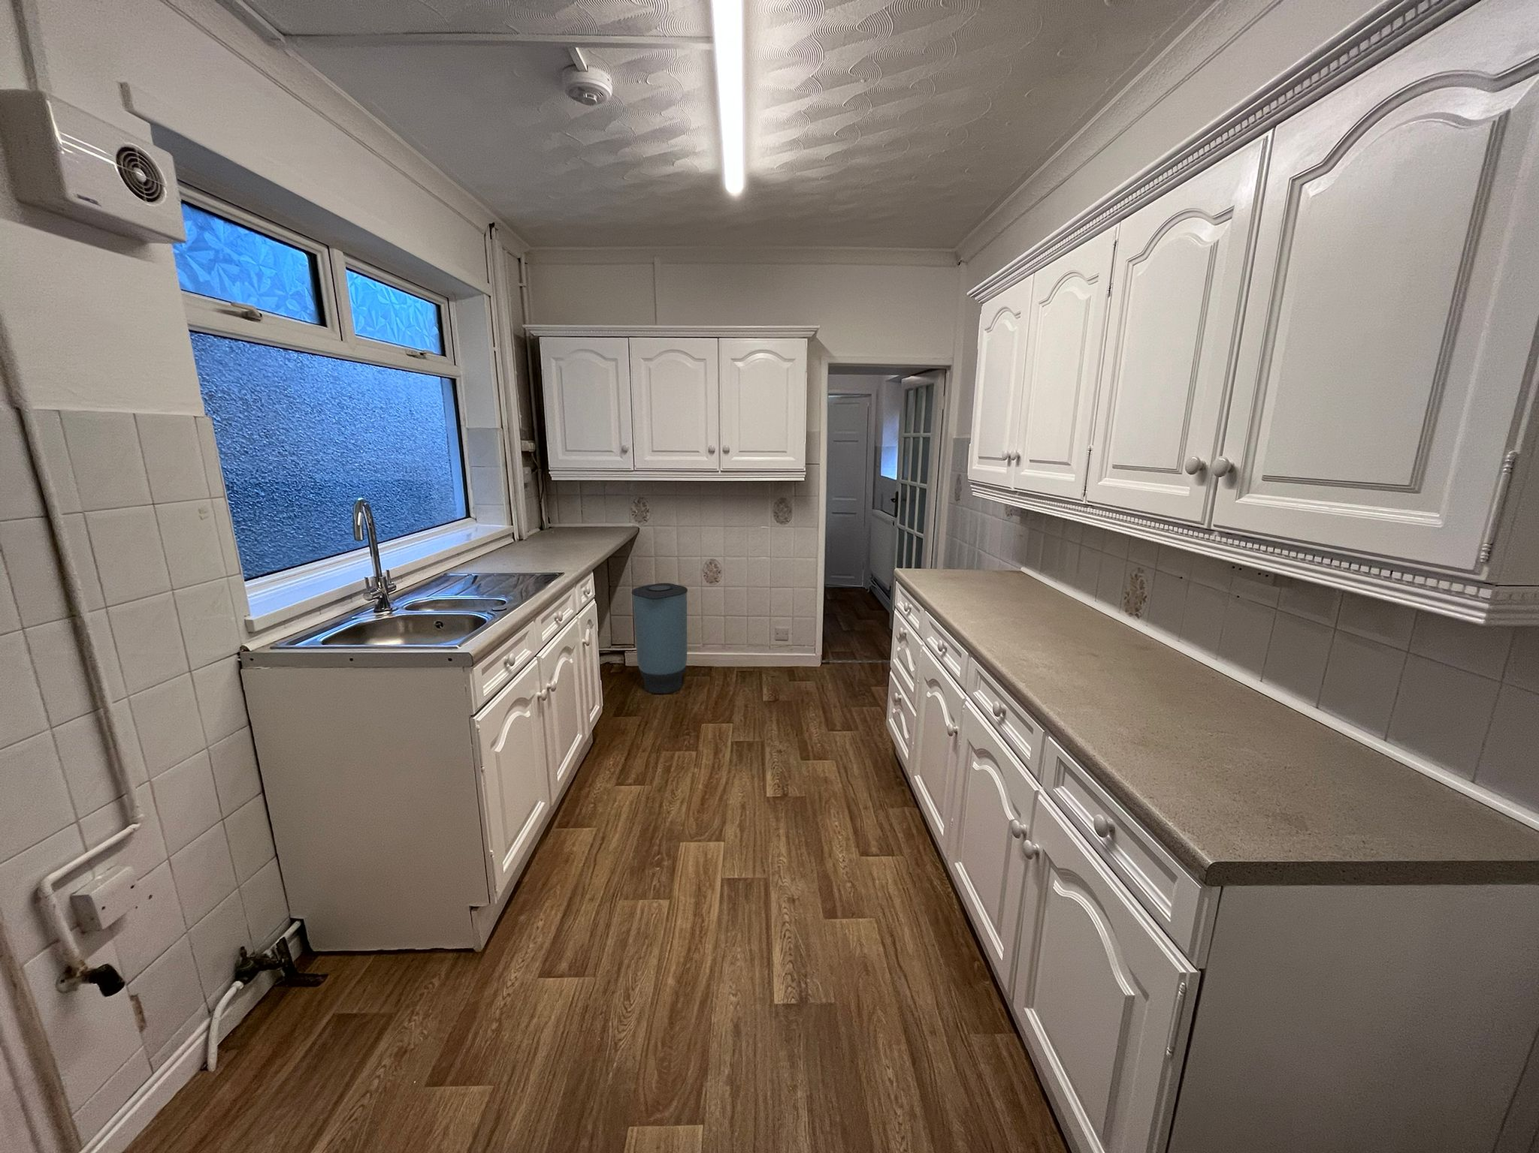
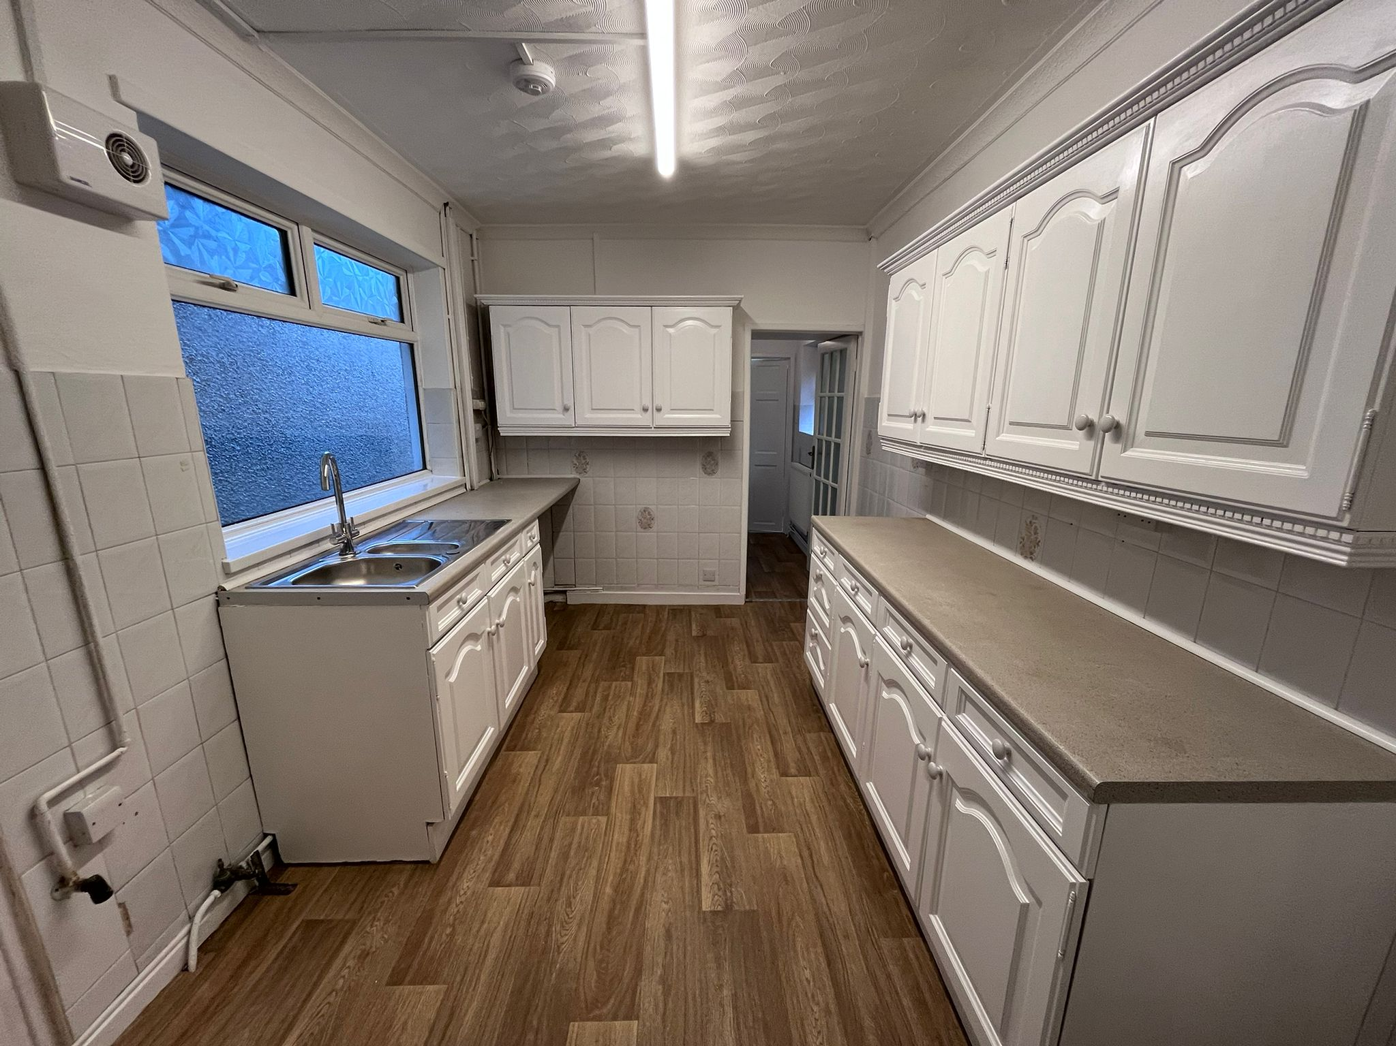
- trash can [630,583,688,694]
